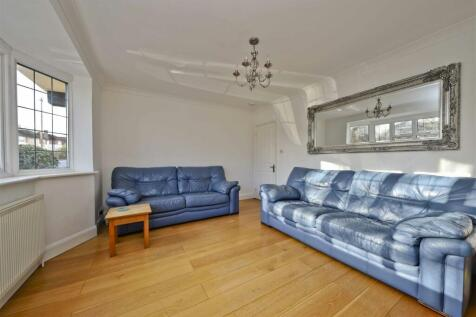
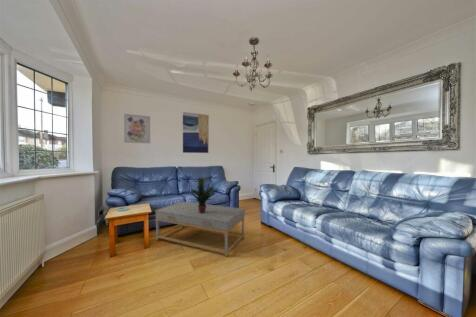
+ coffee table [154,200,246,257]
+ potted plant [188,177,219,213]
+ wall art [182,111,210,154]
+ wall art [123,113,151,144]
